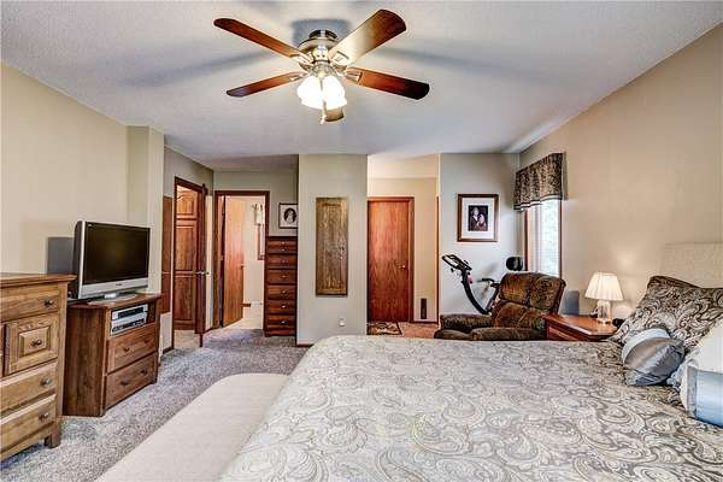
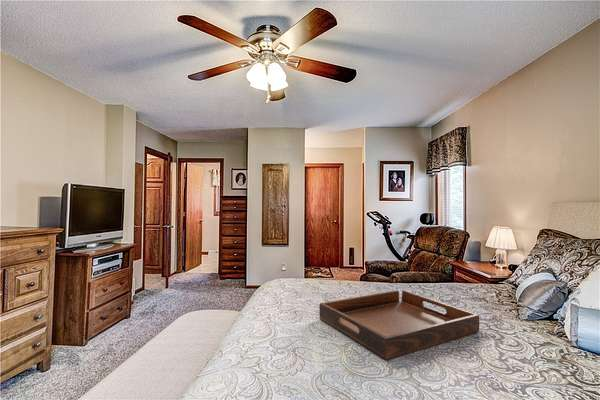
+ serving tray [318,289,480,360]
